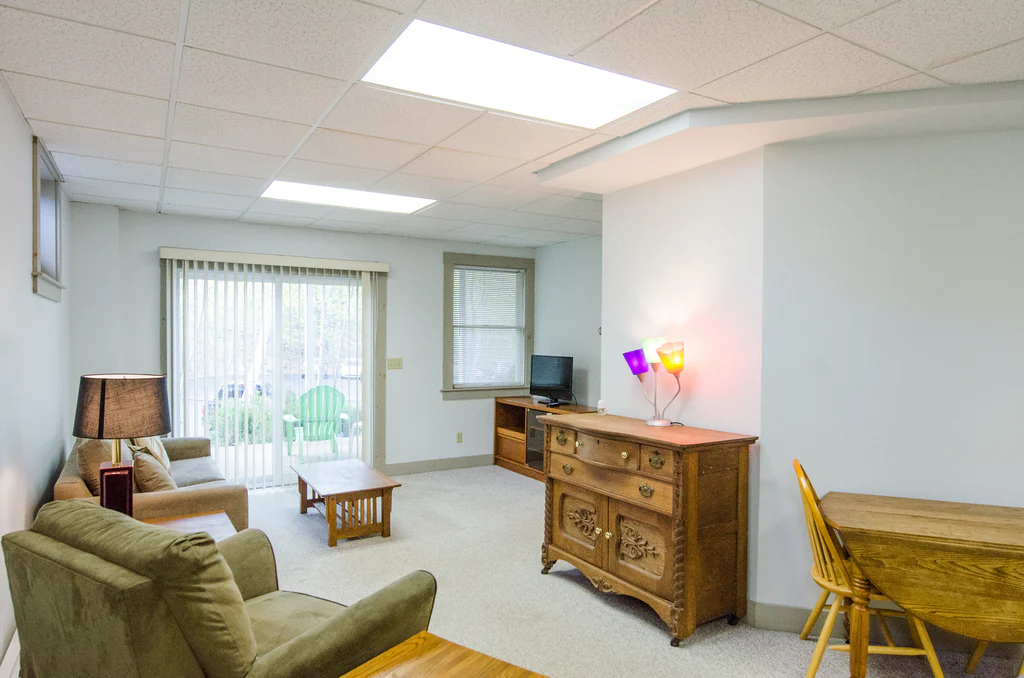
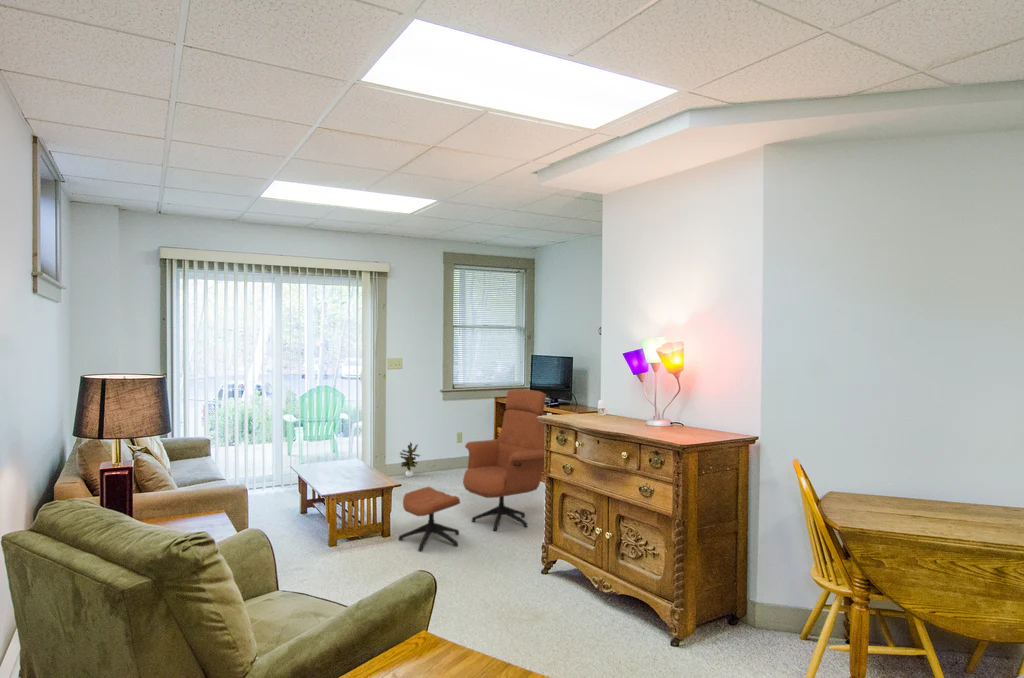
+ armchair [398,388,548,553]
+ potted plant [398,441,422,478]
